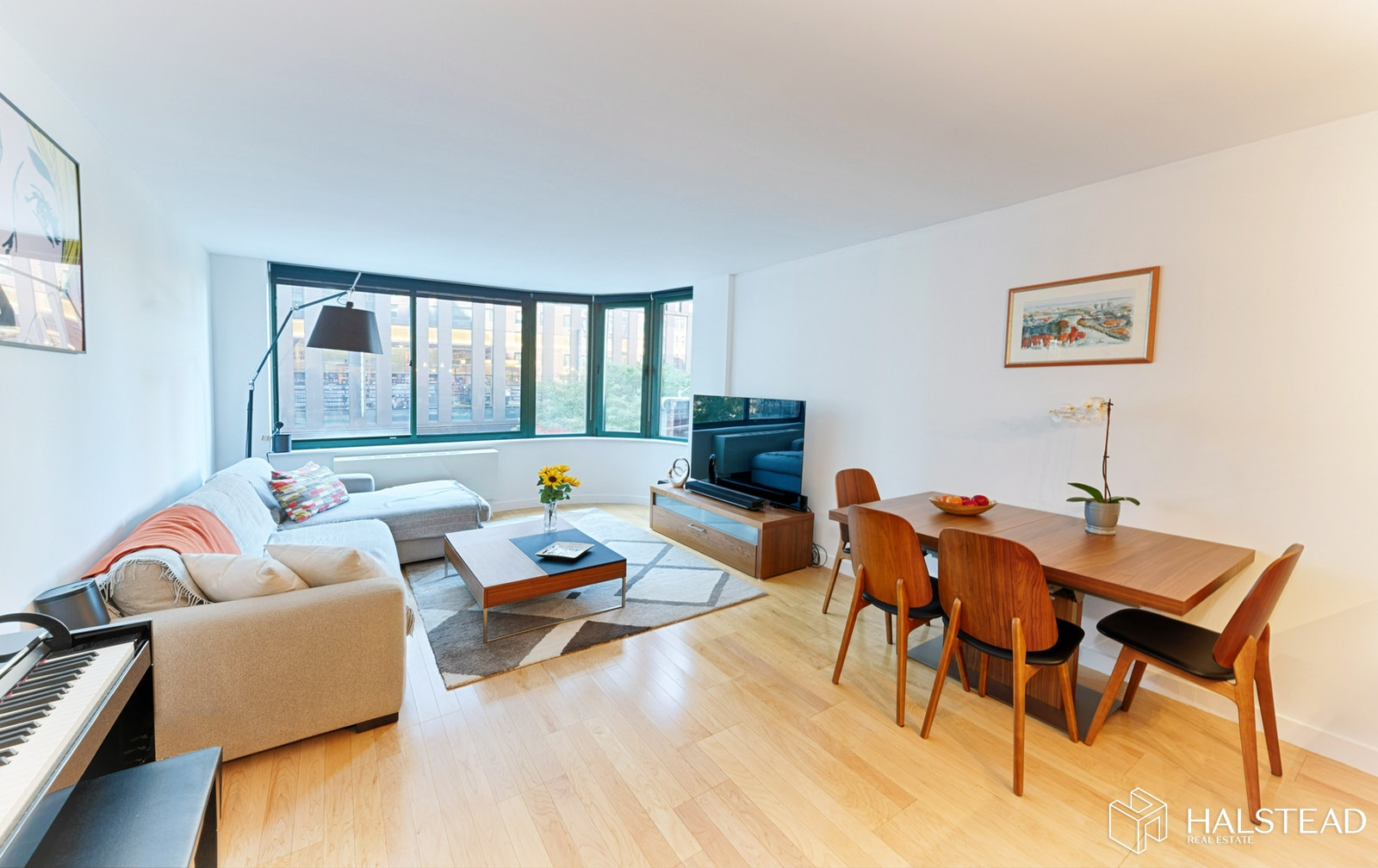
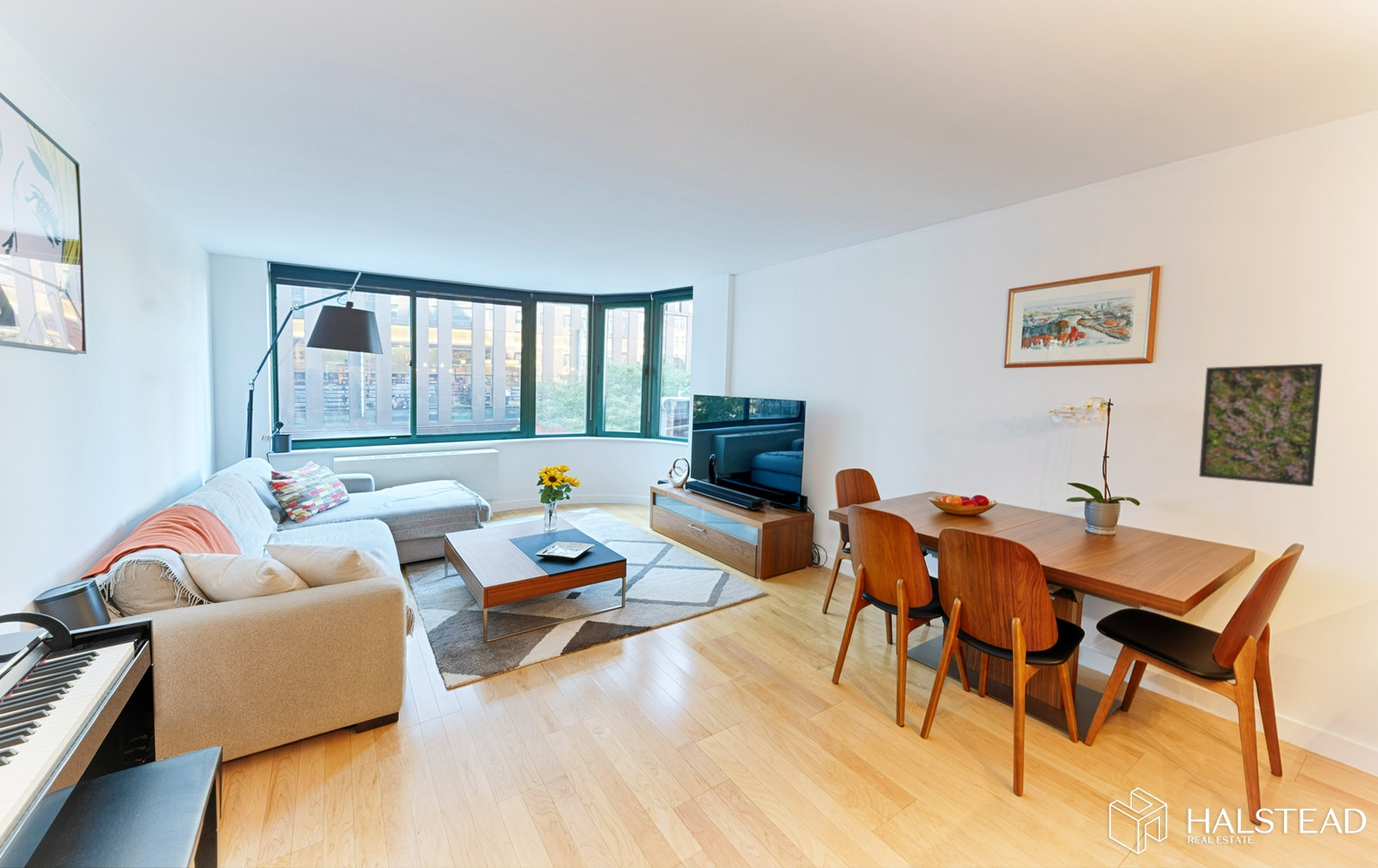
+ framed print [1198,363,1324,487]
